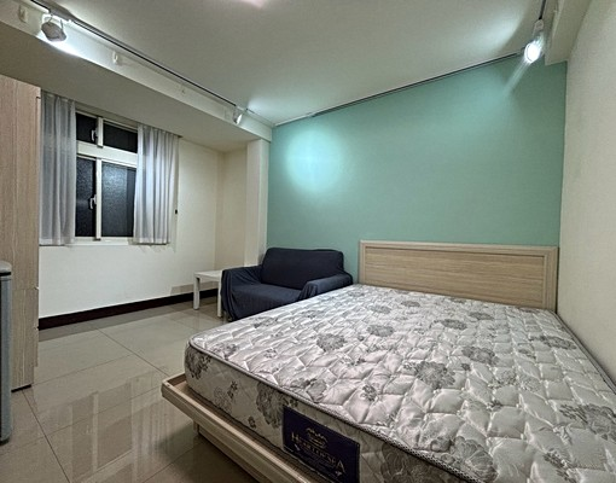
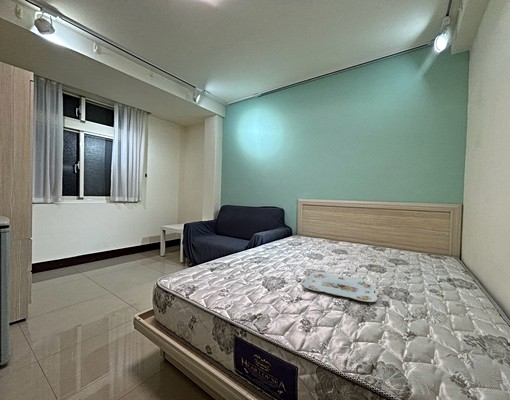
+ serving tray [302,271,380,303]
